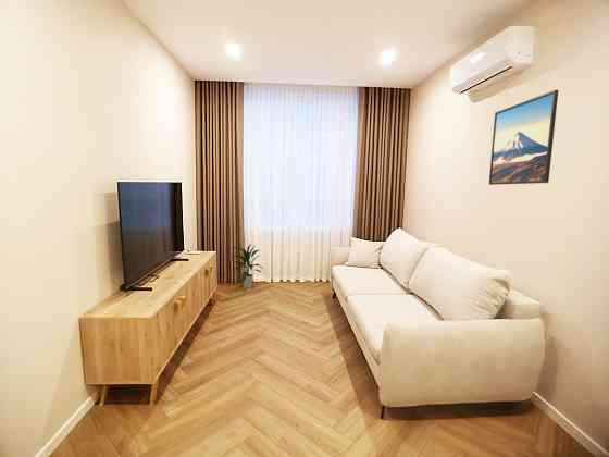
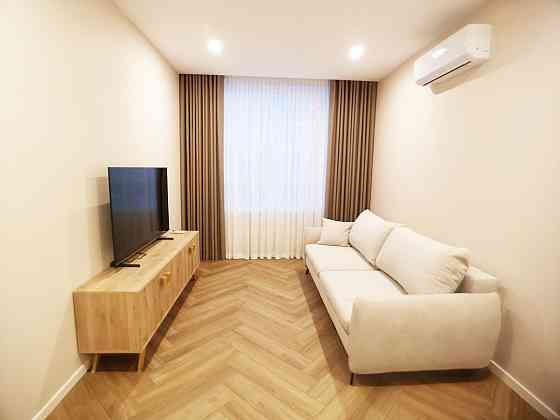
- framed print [488,89,559,186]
- indoor plant [232,242,263,289]
